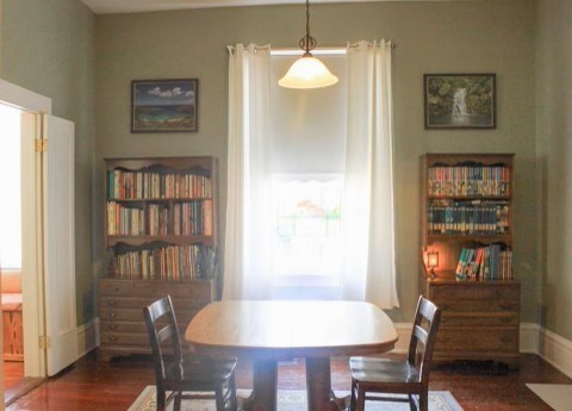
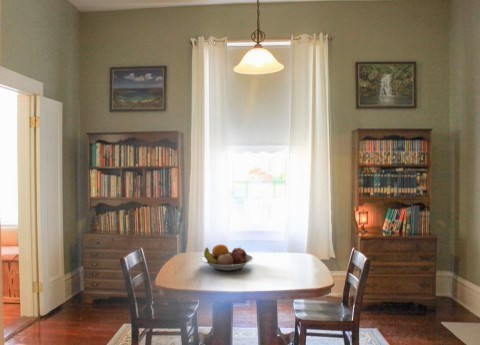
+ fruit bowl [200,244,255,272]
